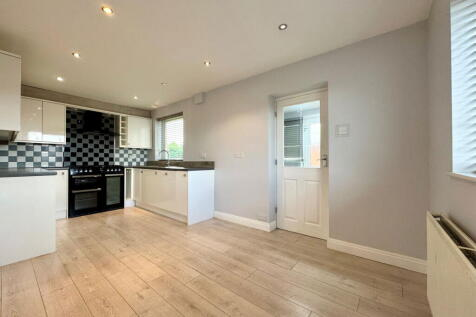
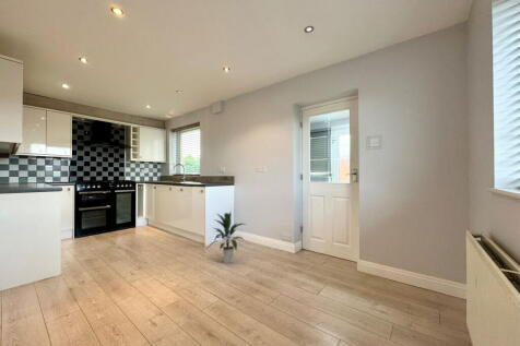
+ indoor plant [206,212,247,264]
